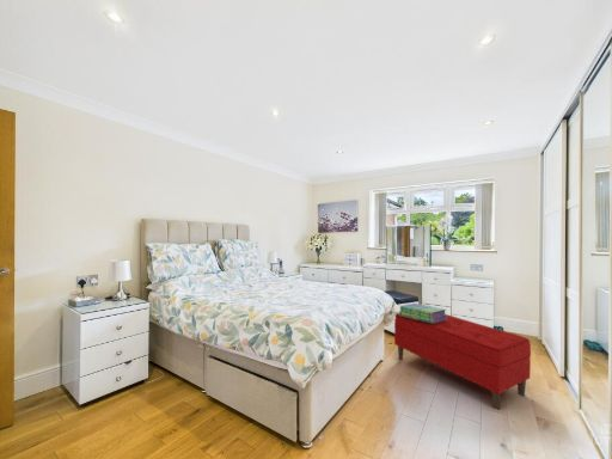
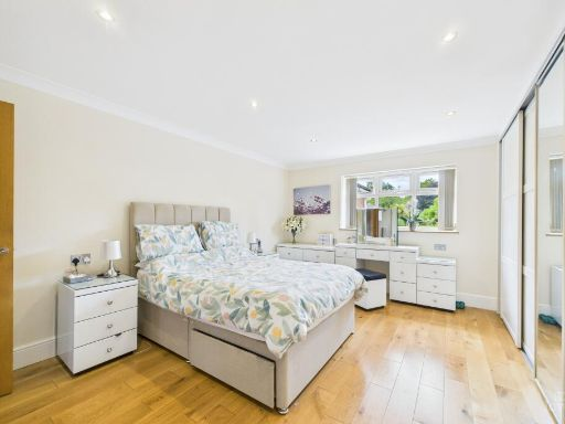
- bench [393,312,532,411]
- stack of books [398,302,447,323]
